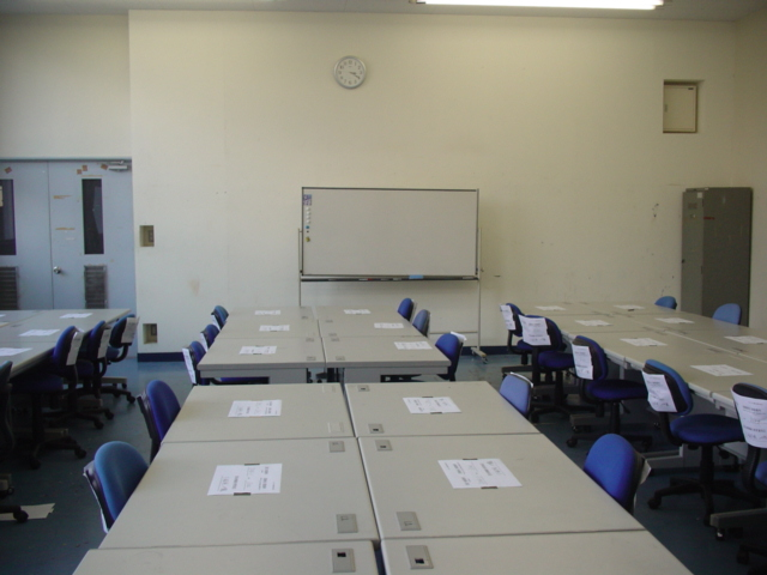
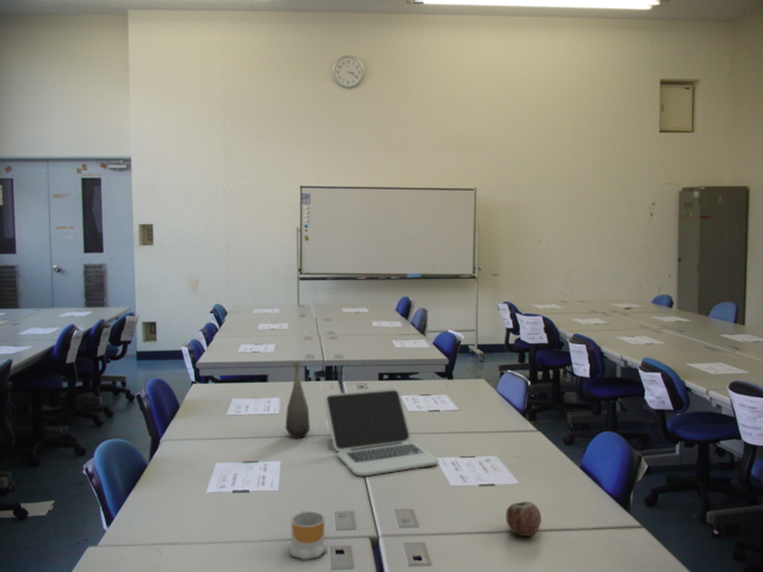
+ apple [505,500,542,537]
+ bottle [284,360,311,440]
+ mug [289,509,329,560]
+ laptop [323,387,440,477]
